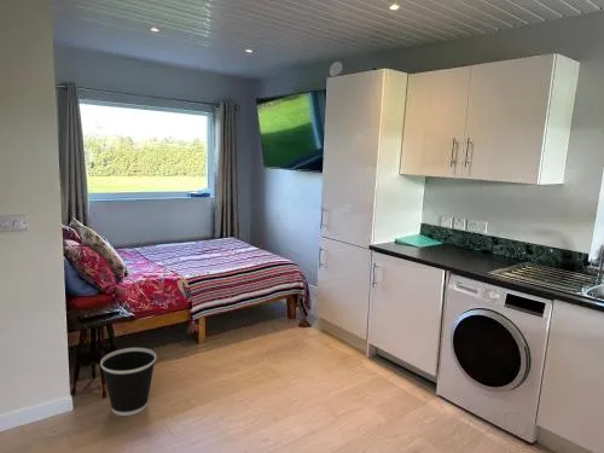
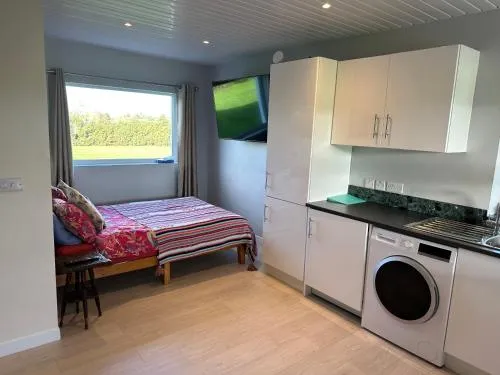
- wastebasket [99,347,157,417]
